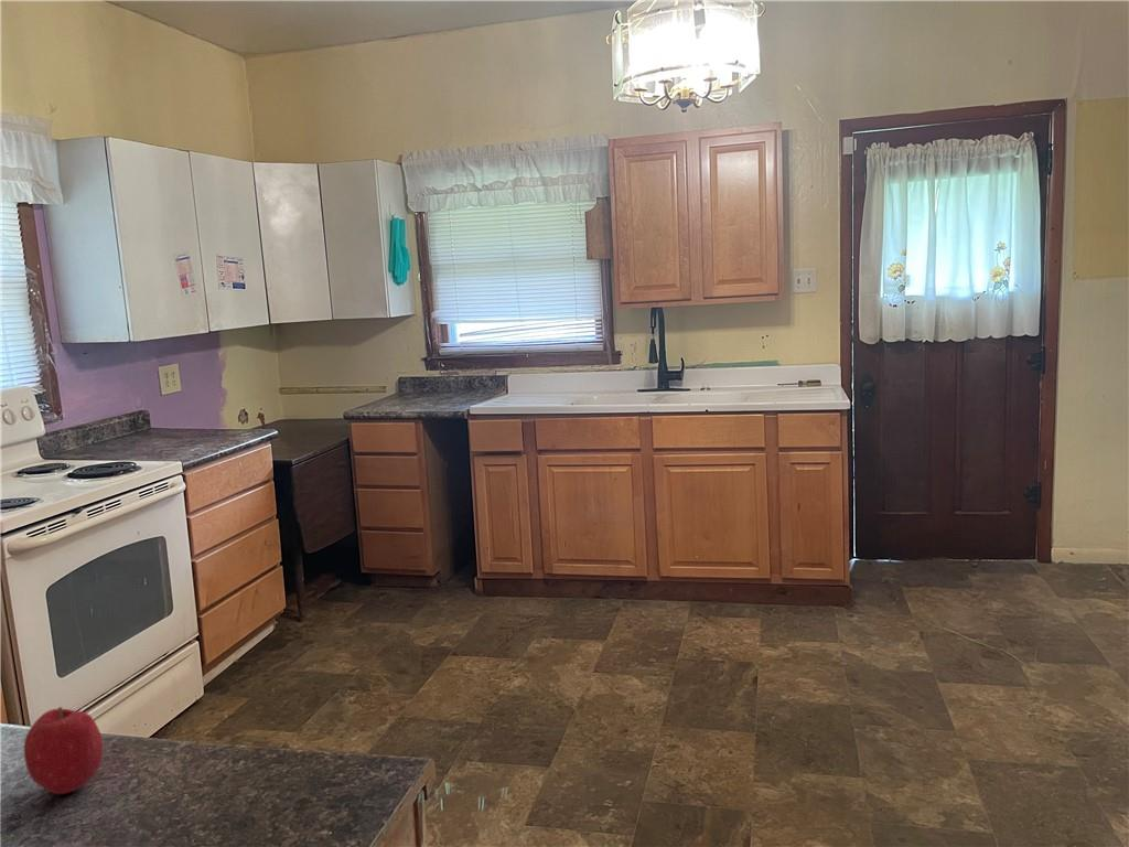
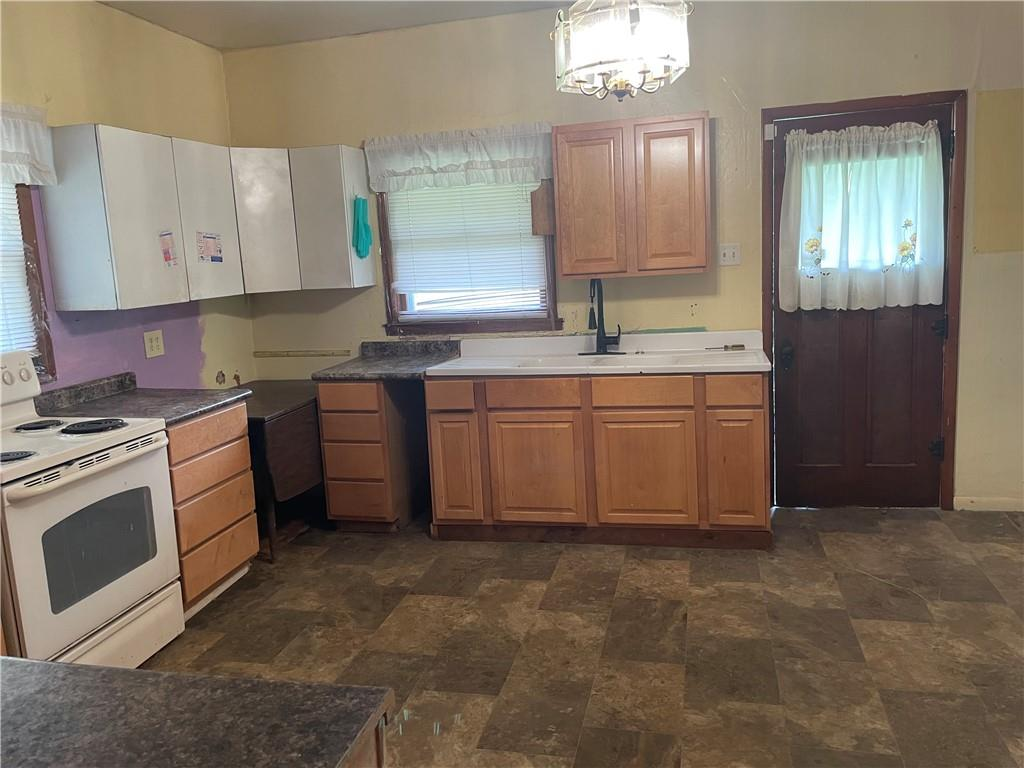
- fruit [23,706,104,795]
